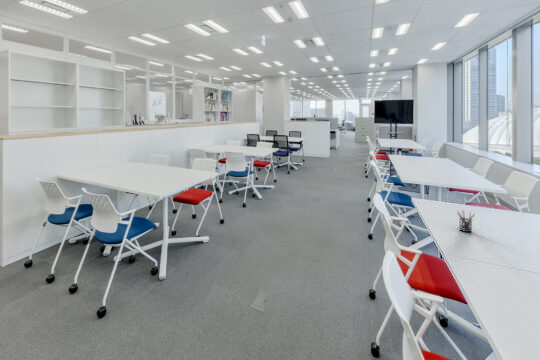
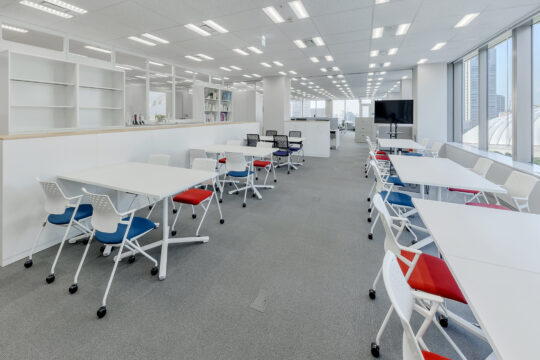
- pen holder [456,209,476,233]
